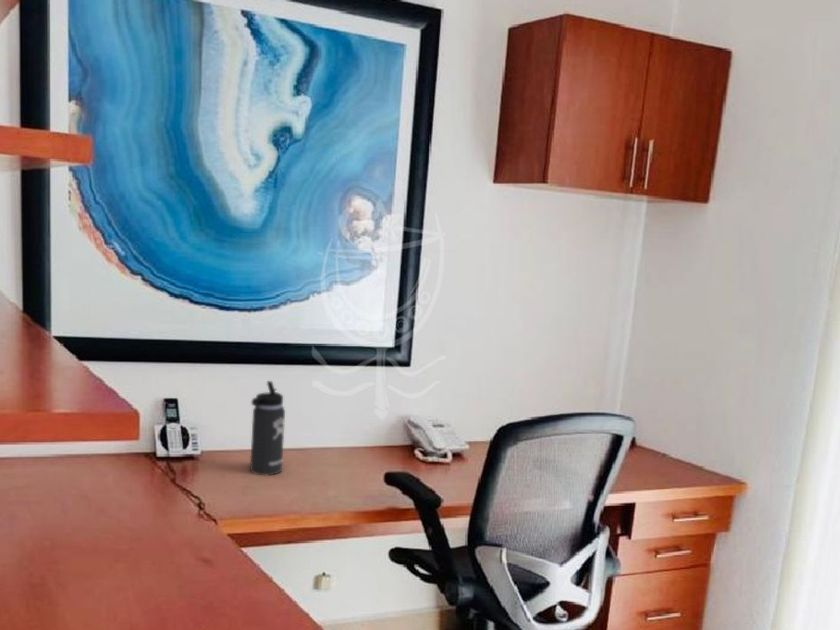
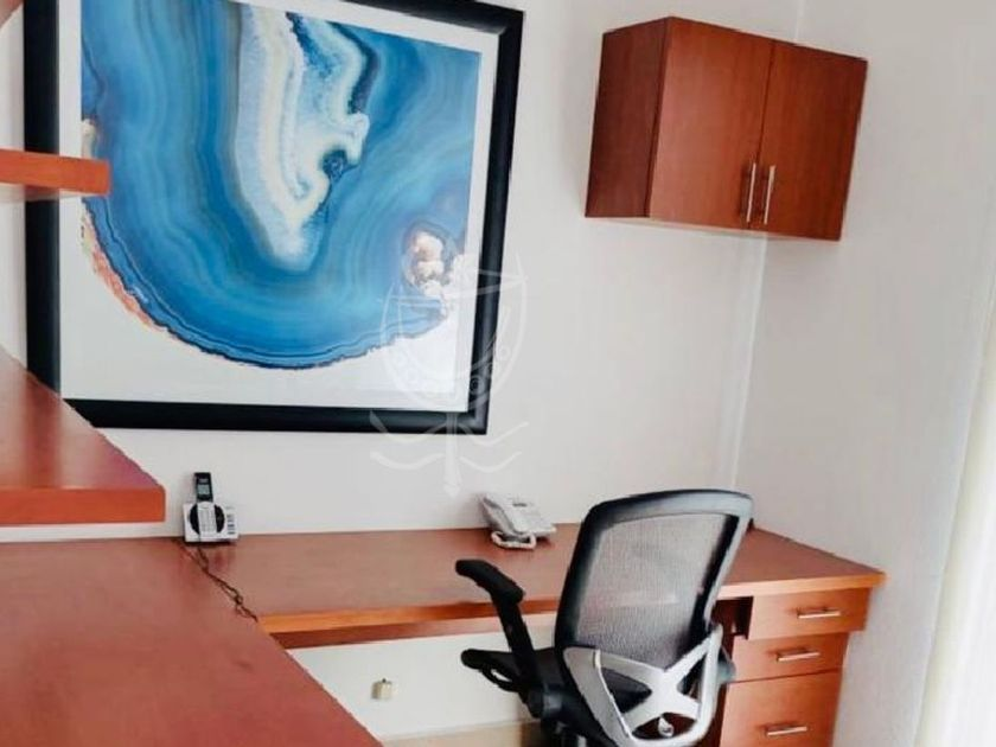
- thermos bottle [249,380,286,476]
